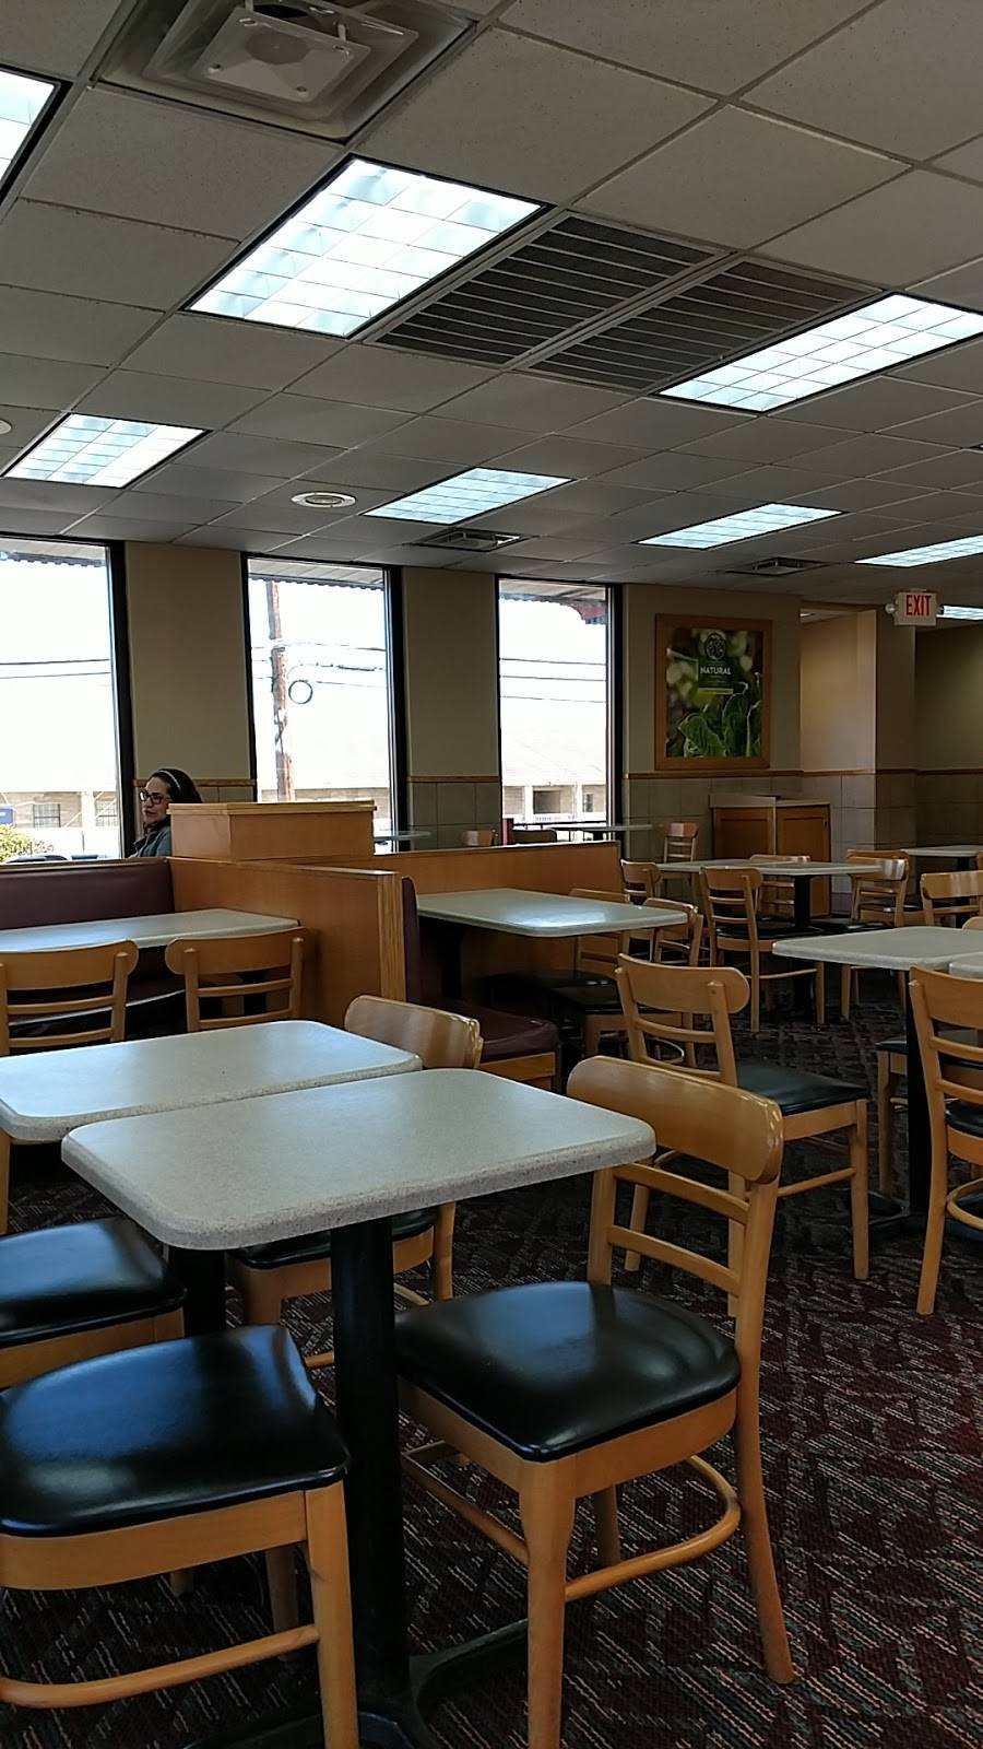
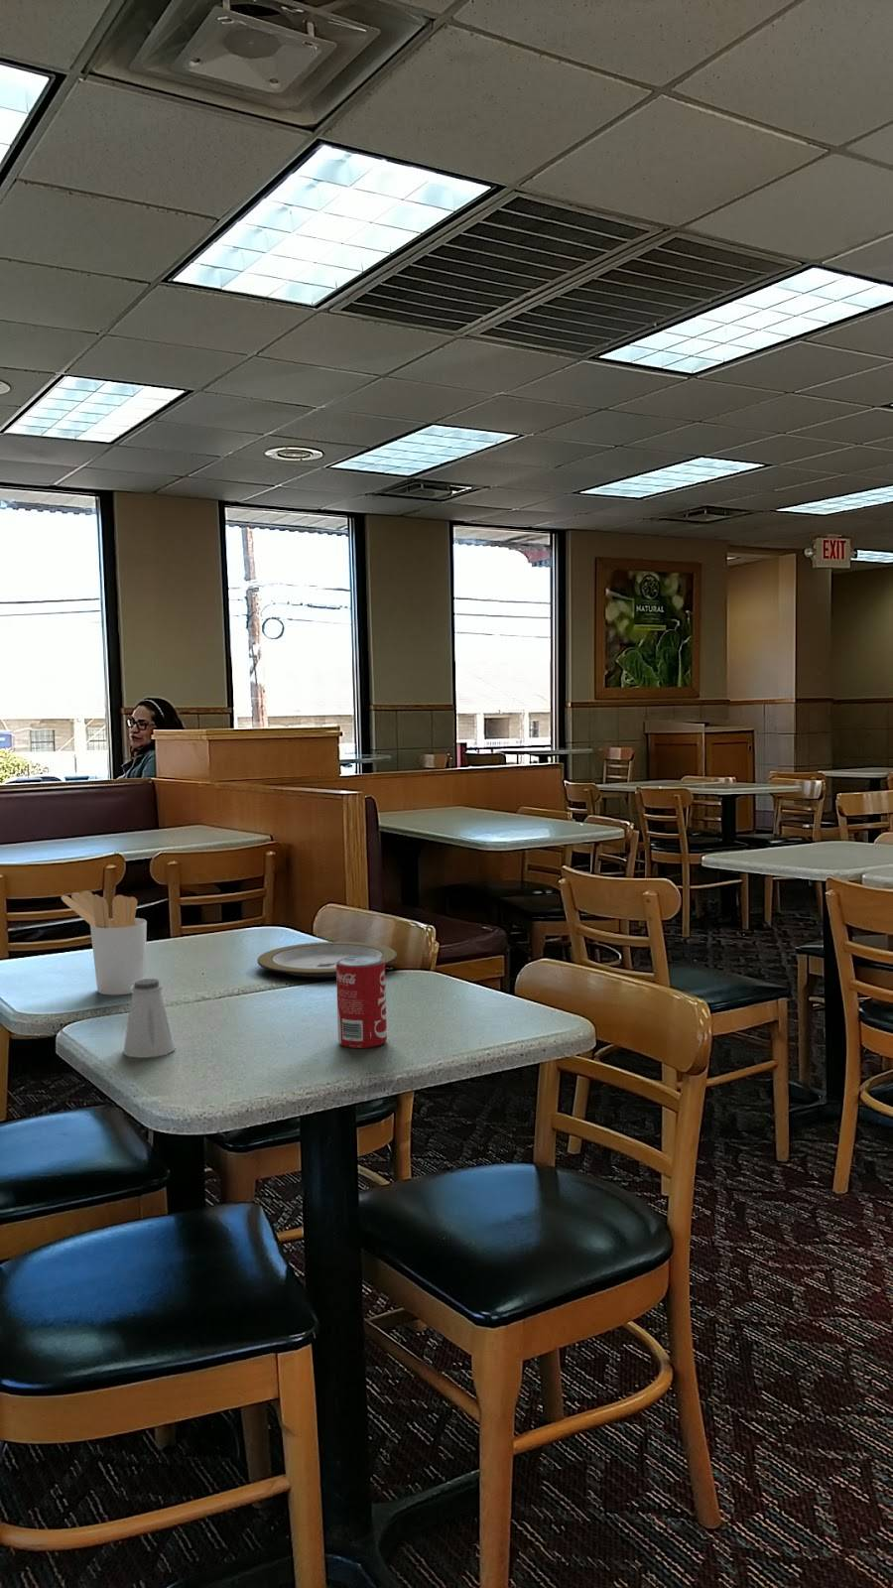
+ beverage can [336,955,388,1049]
+ saltshaker [122,977,176,1059]
+ plate [256,941,398,977]
+ utensil holder [61,890,148,996]
